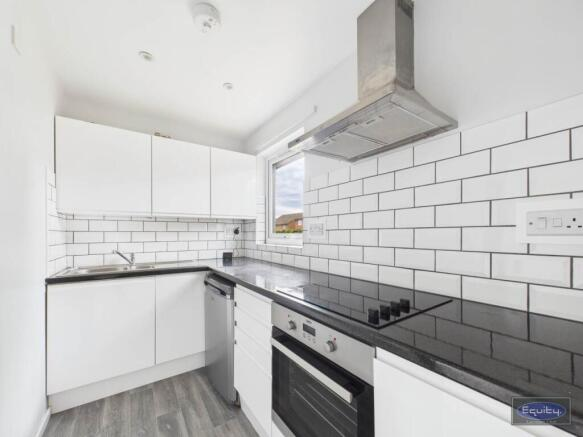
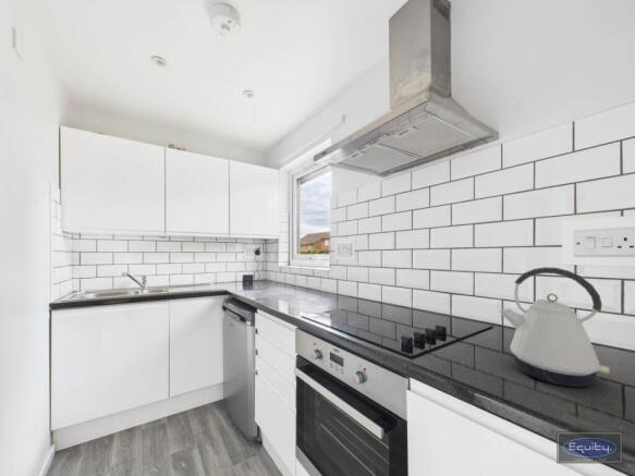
+ kettle [499,266,611,388]
